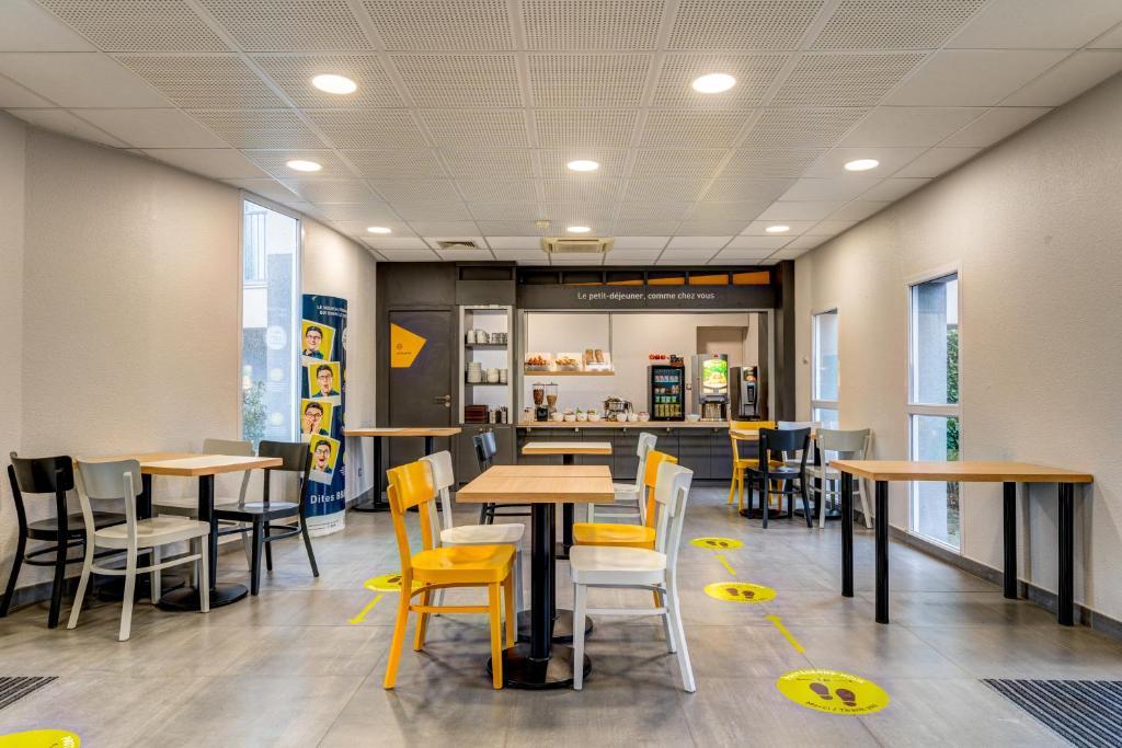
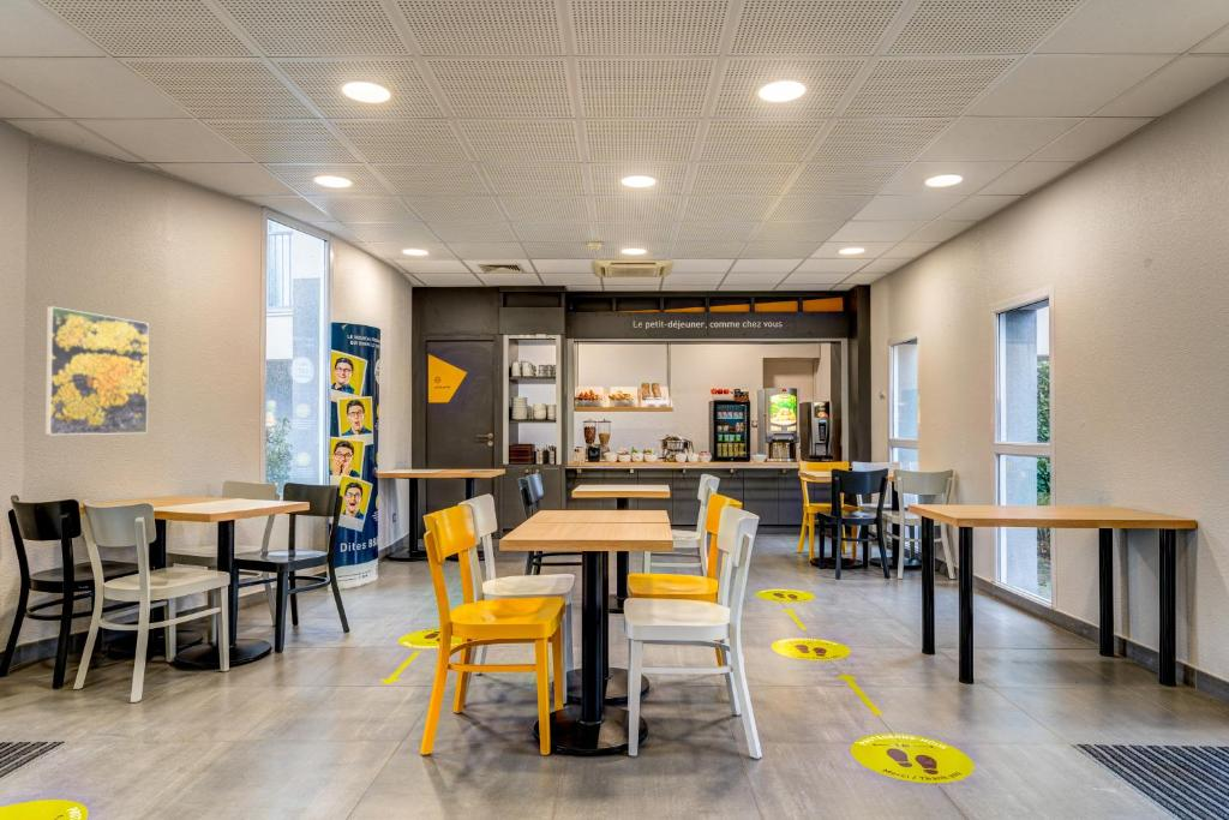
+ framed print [44,305,150,436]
